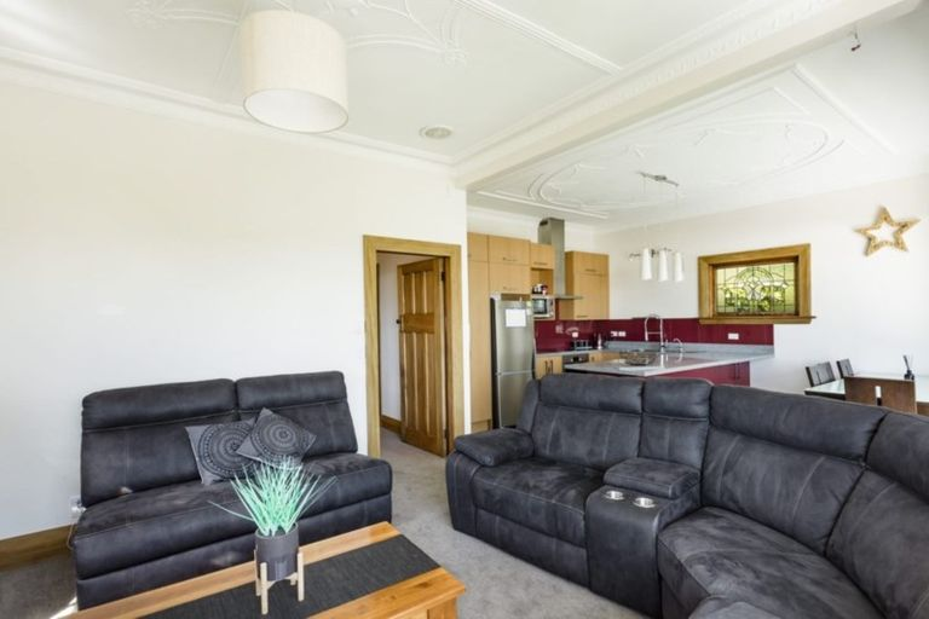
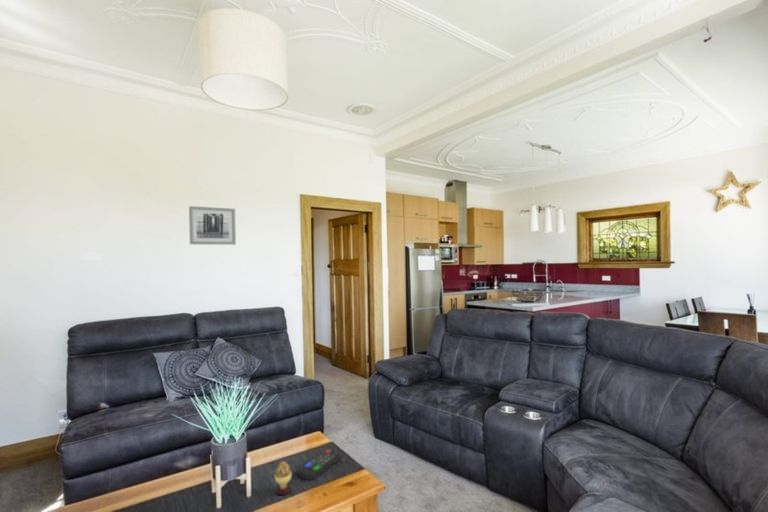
+ remote control [296,449,342,481]
+ decorative egg [274,460,293,496]
+ wall art [188,205,237,245]
